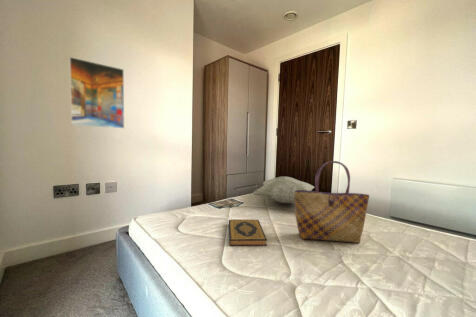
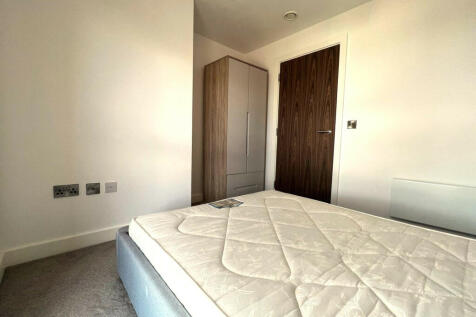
- decorative pillow [252,175,315,205]
- tote bag [294,160,370,244]
- hardback book [228,219,268,247]
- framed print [68,56,125,130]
